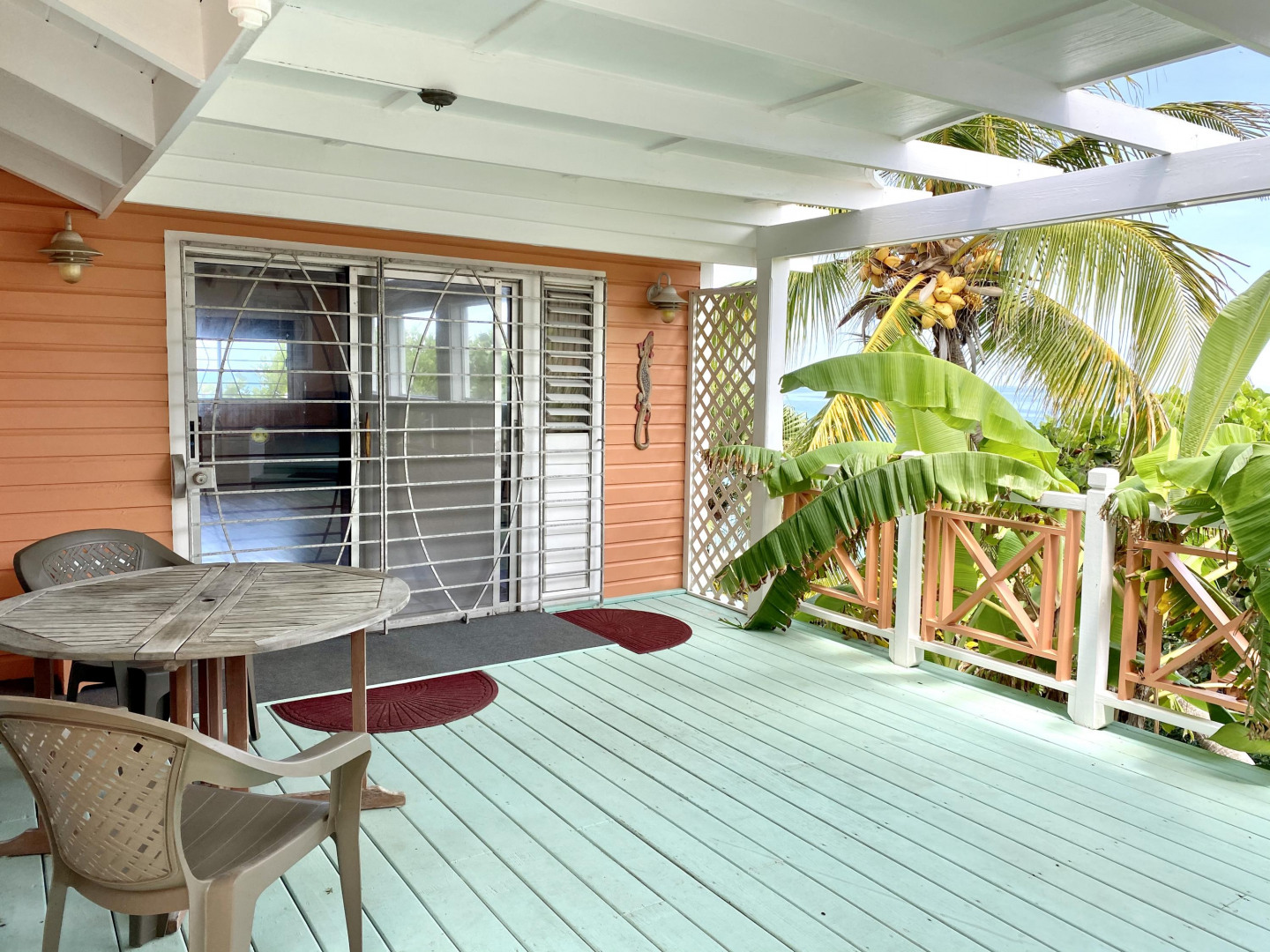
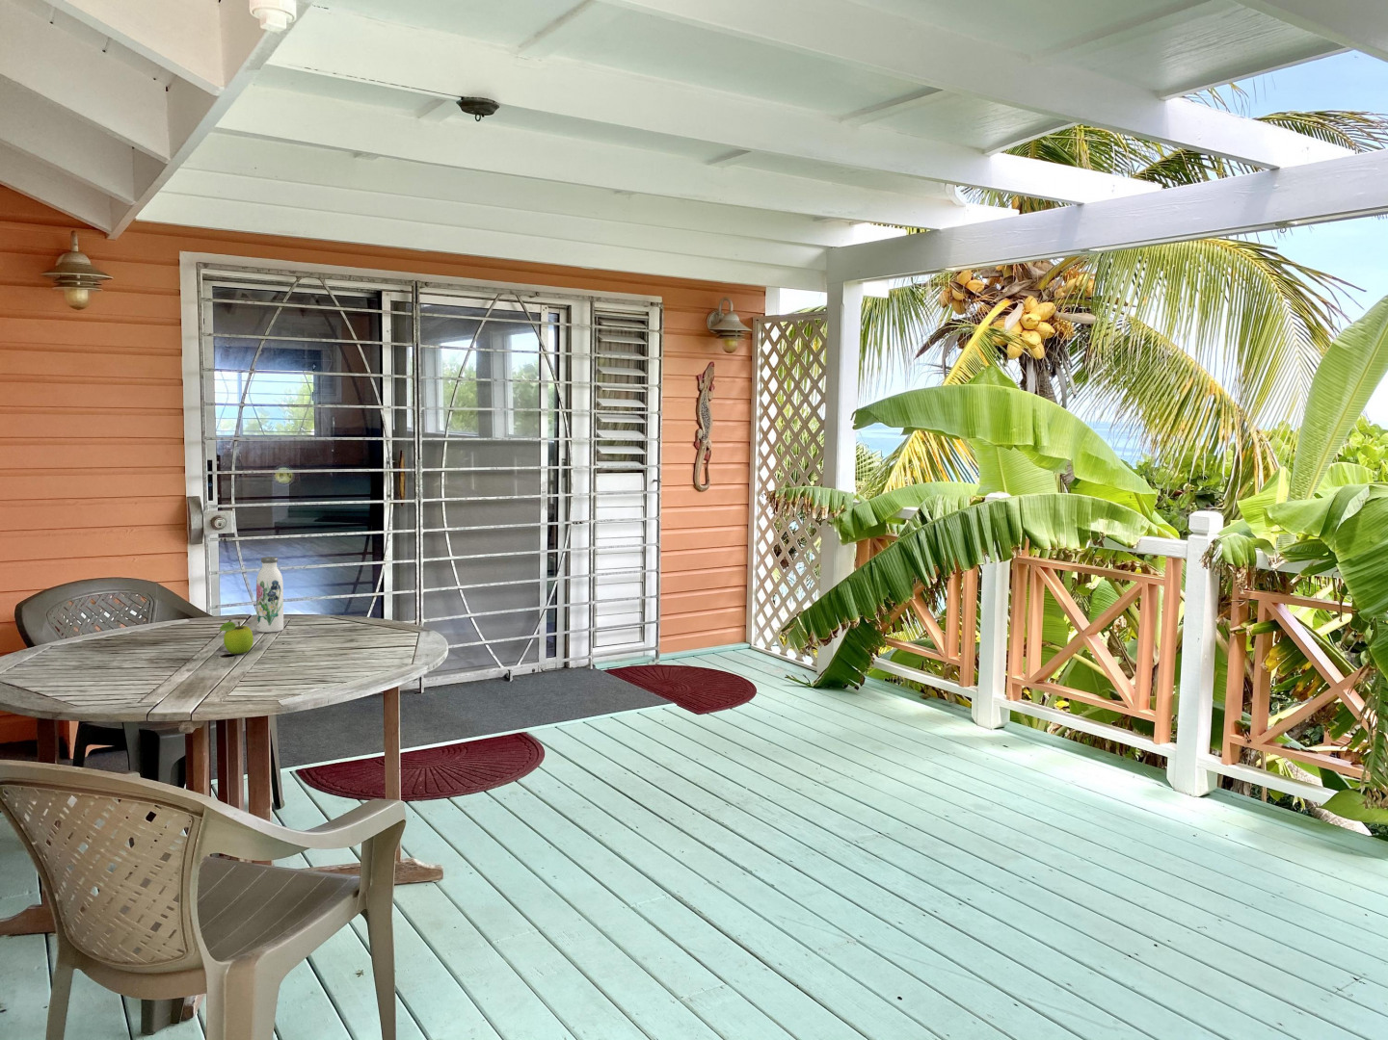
+ water bottle [256,556,284,634]
+ fruit [219,622,255,654]
